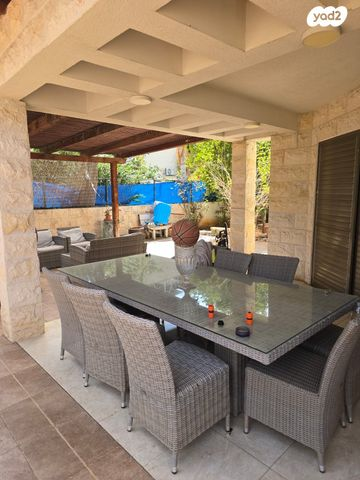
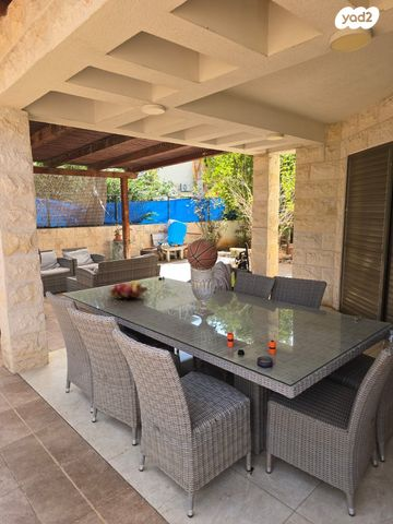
+ fruit basket [108,279,148,300]
